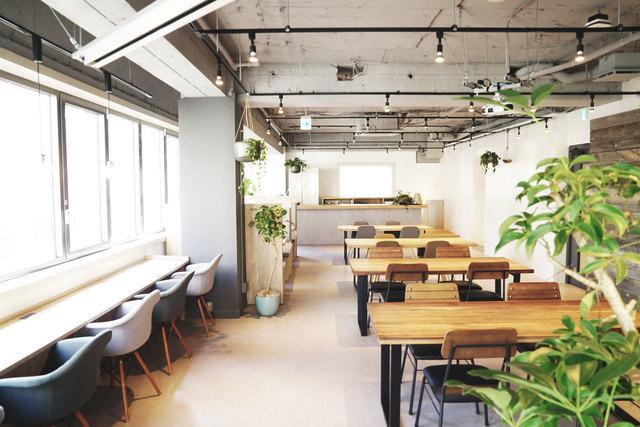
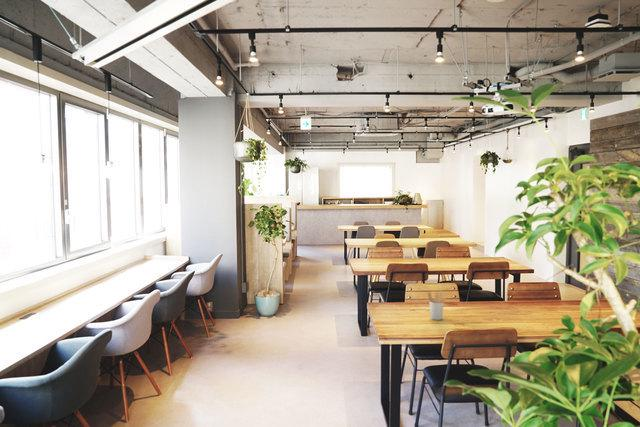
+ utensil holder [427,291,447,321]
